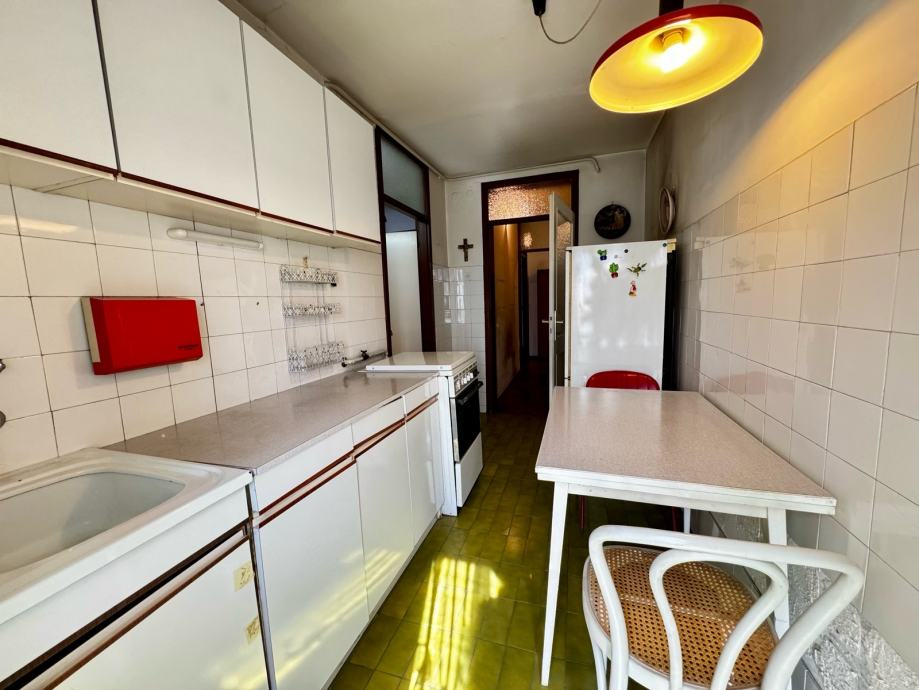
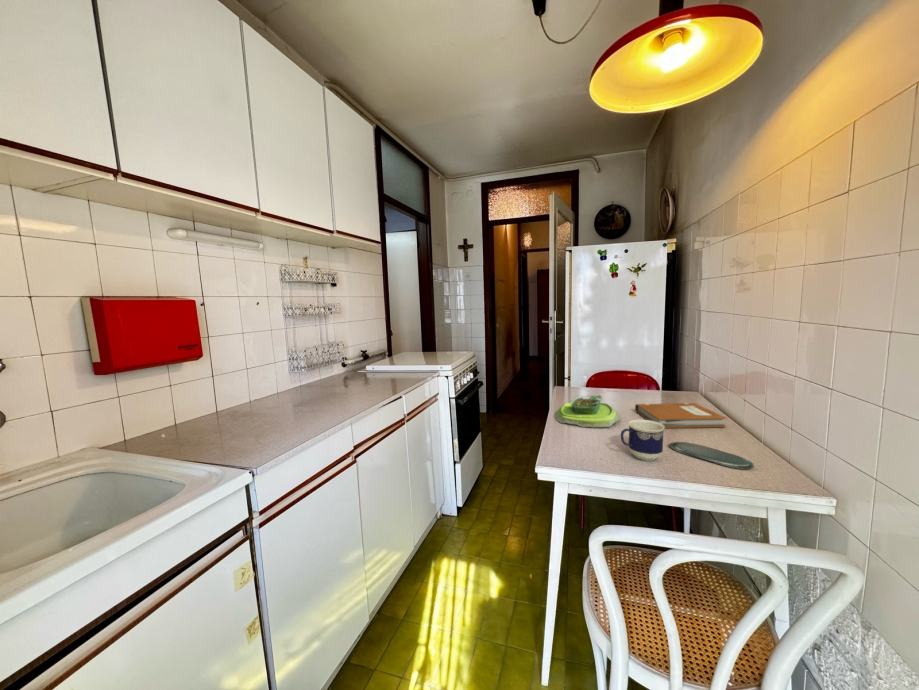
+ plant pot [554,394,621,428]
+ notebook [634,402,727,429]
+ cup [620,419,665,462]
+ oval tray [668,441,755,470]
